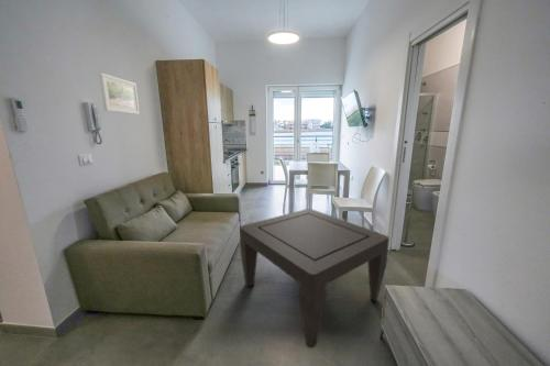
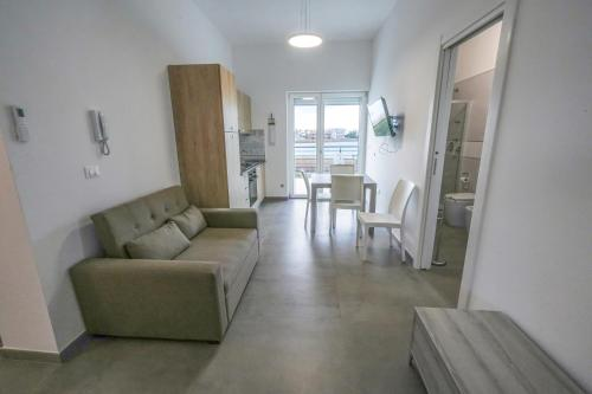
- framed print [98,71,141,115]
- coffee table [239,208,391,350]
